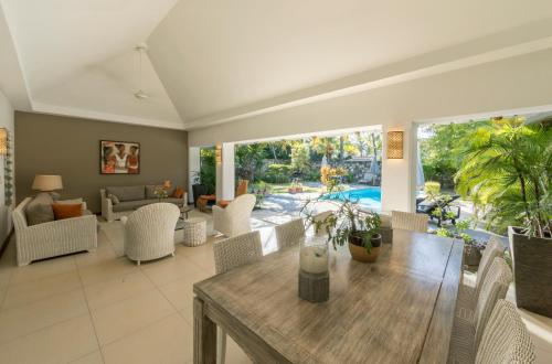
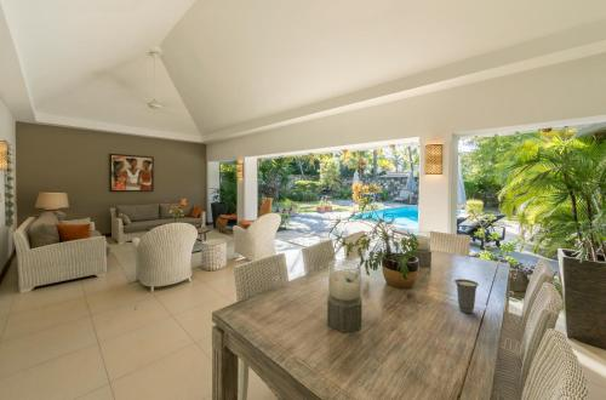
+ cup [453,278,480,314]
